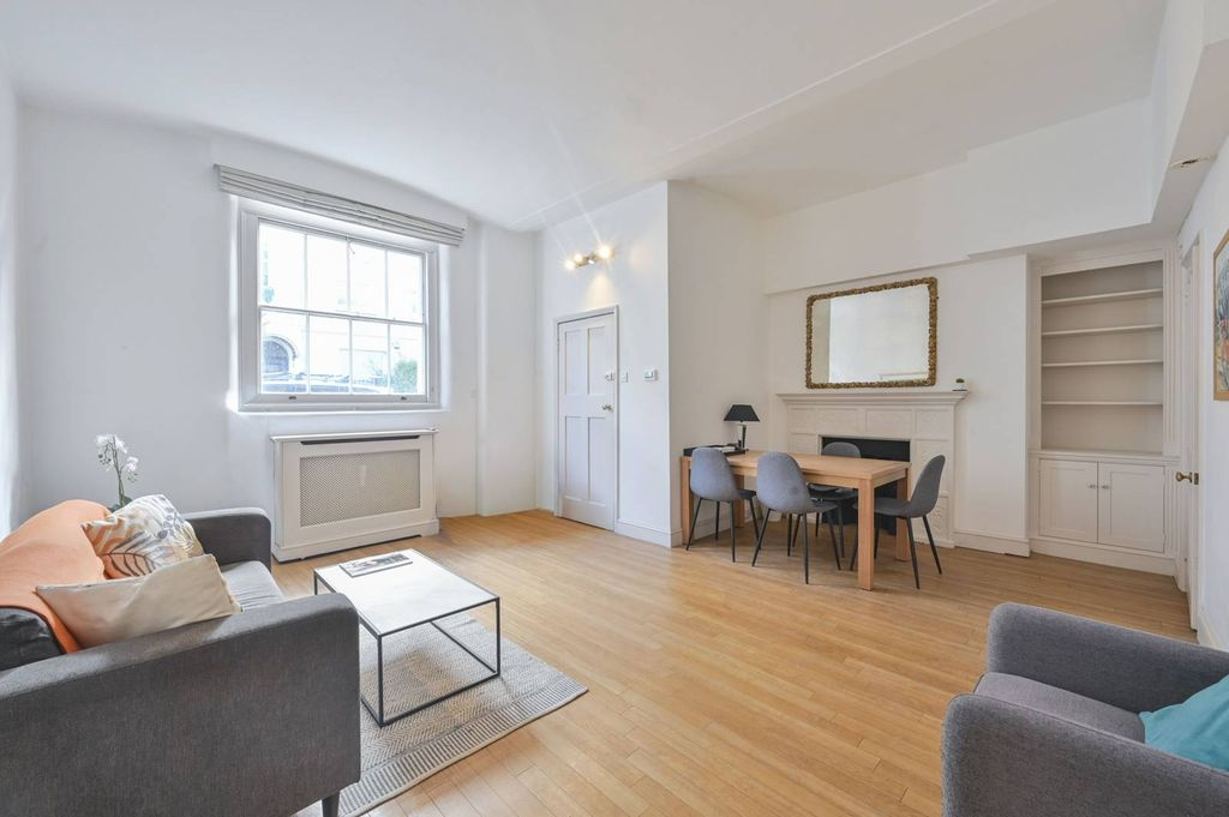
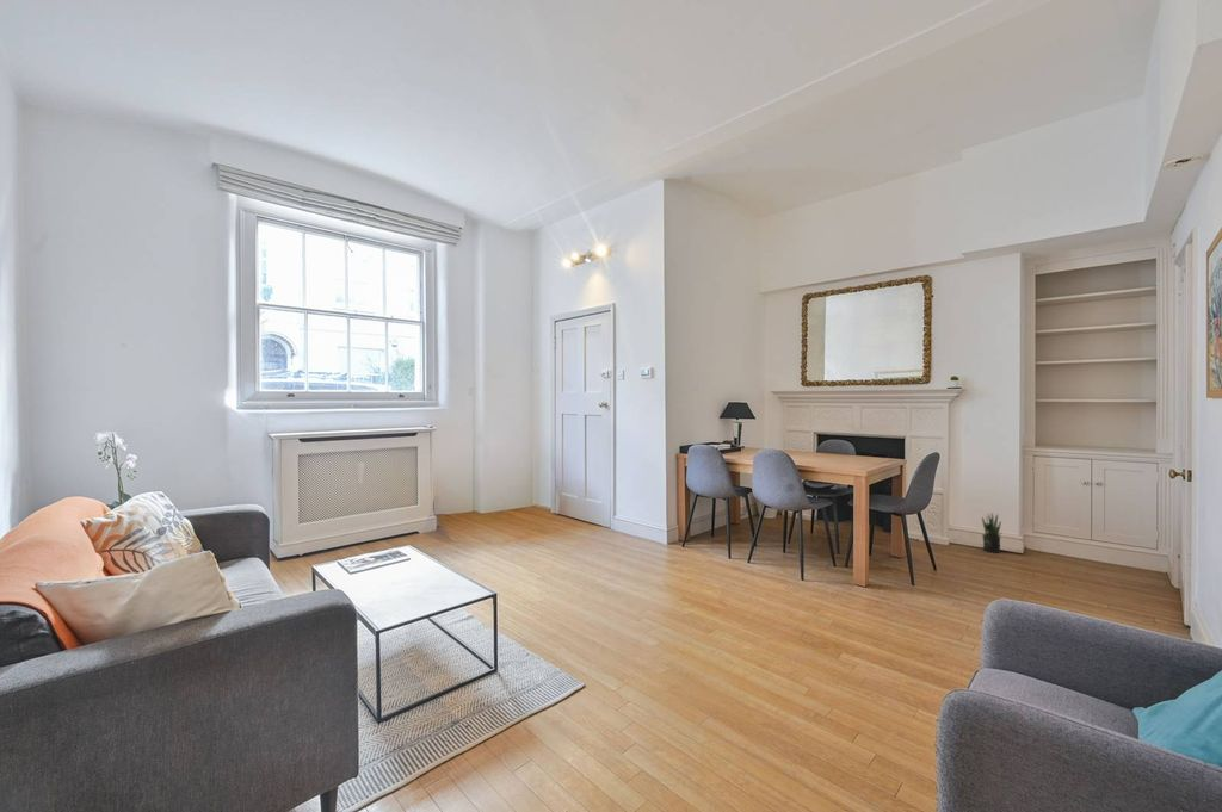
+ potted plant [981,513,1004,553]
